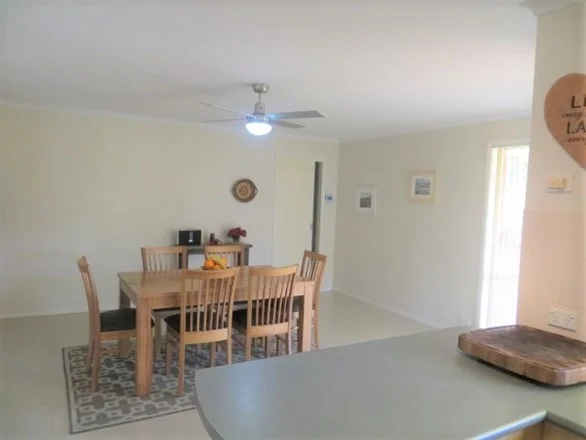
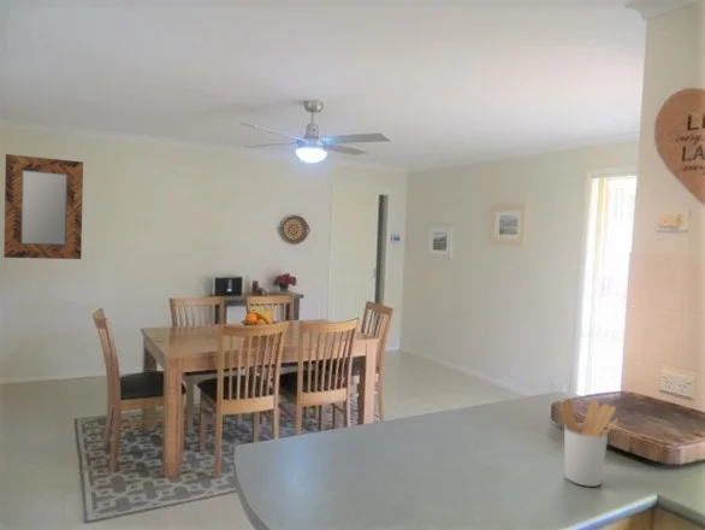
+ utensil holder [559,398,620,488]
+ home mirror [2,153,84,260]
